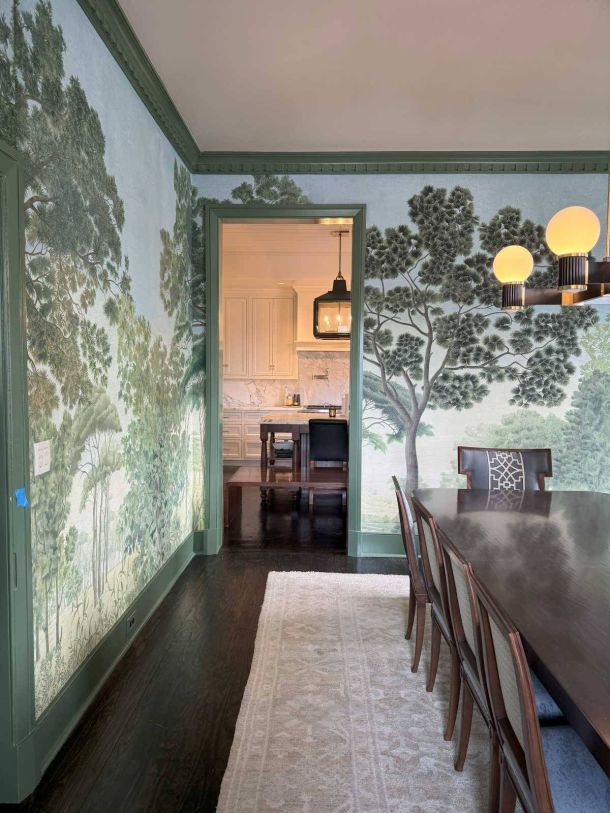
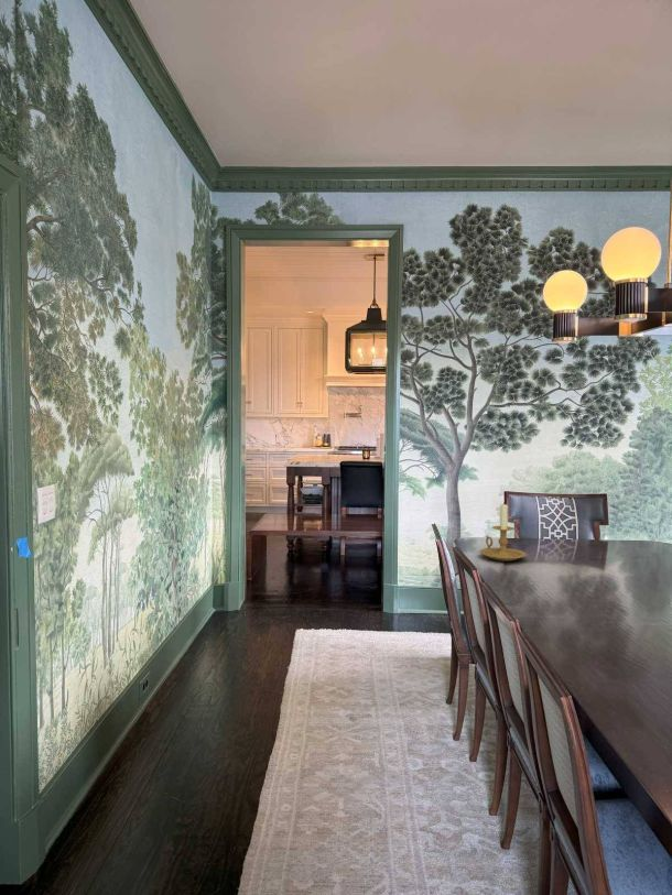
+ candle holder [478,502,528,563]
